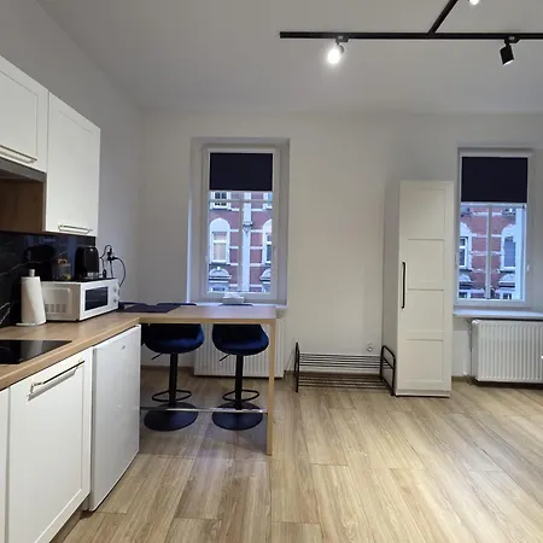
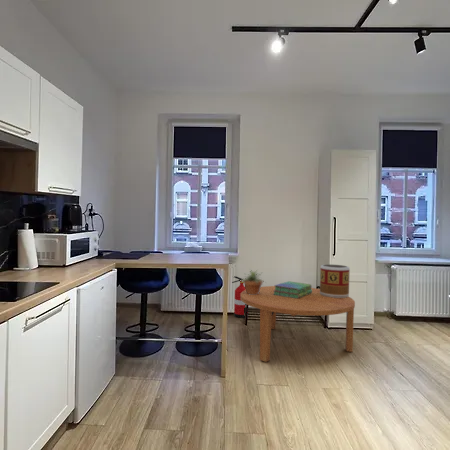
+ coffee table [241,285,356,363]
+ decorative container [319,263,351,298]
+ stack of books [273,280,312,298]
+ fire extinguisher [231,275,250,319]
+ potted plant [240,267,266,295]
